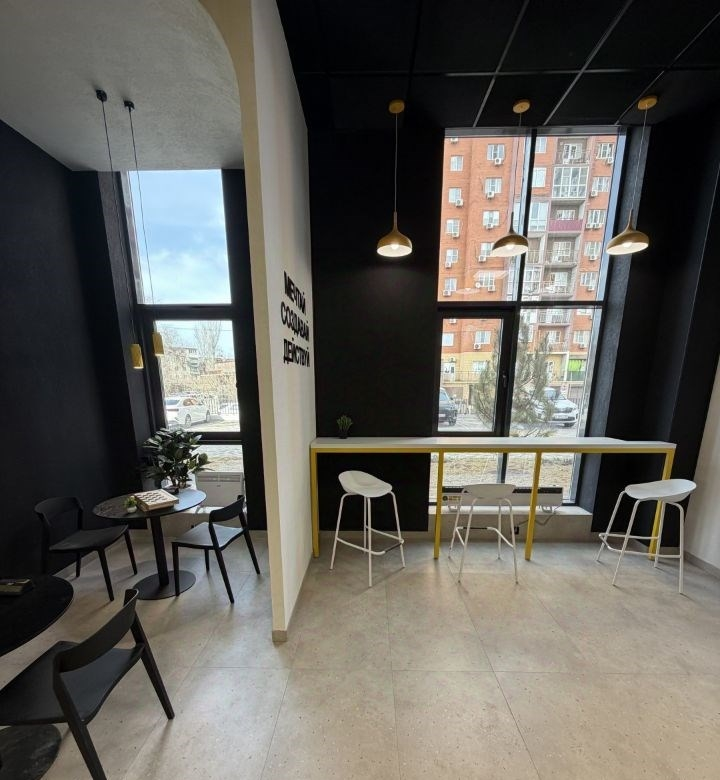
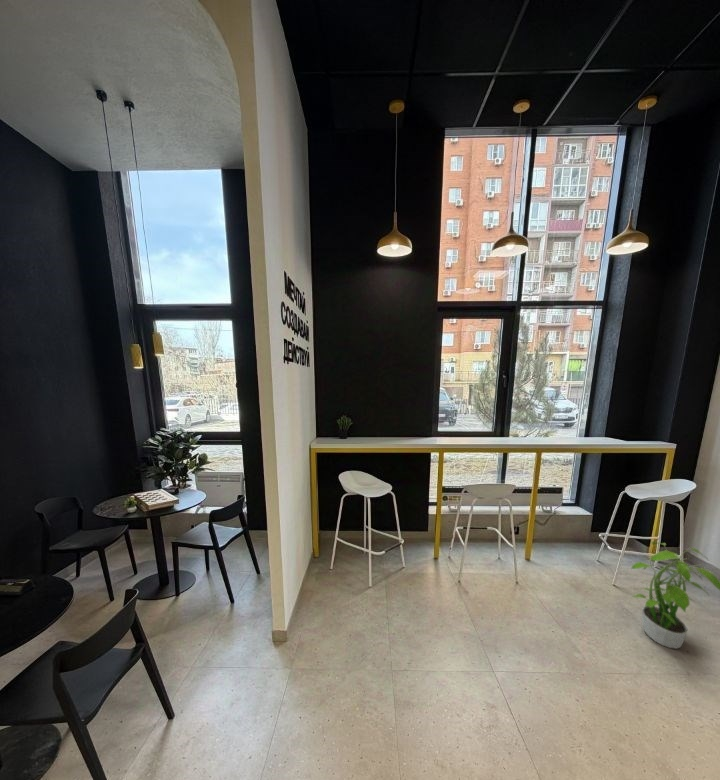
+ potted plant [629,541,720,650]
